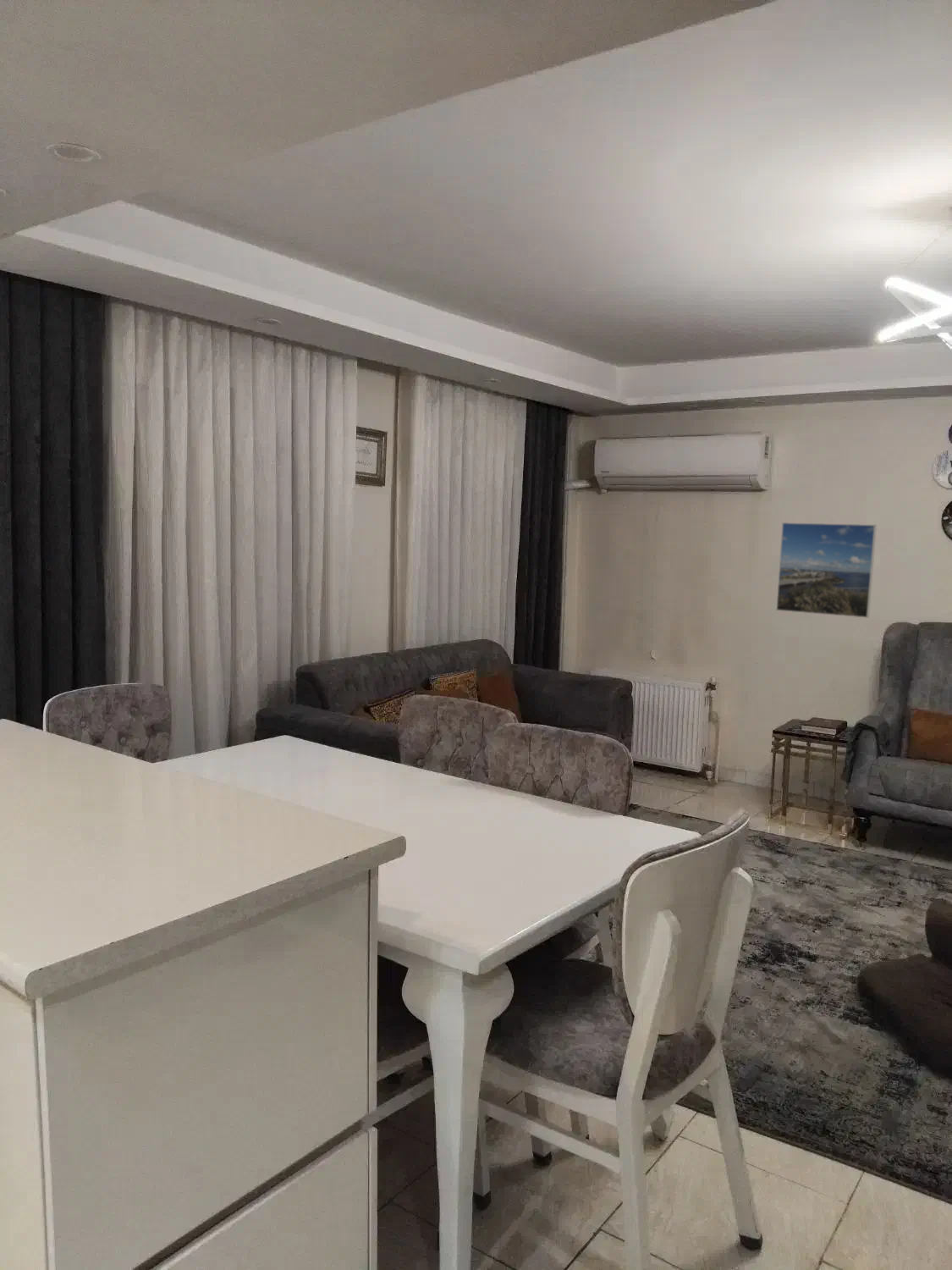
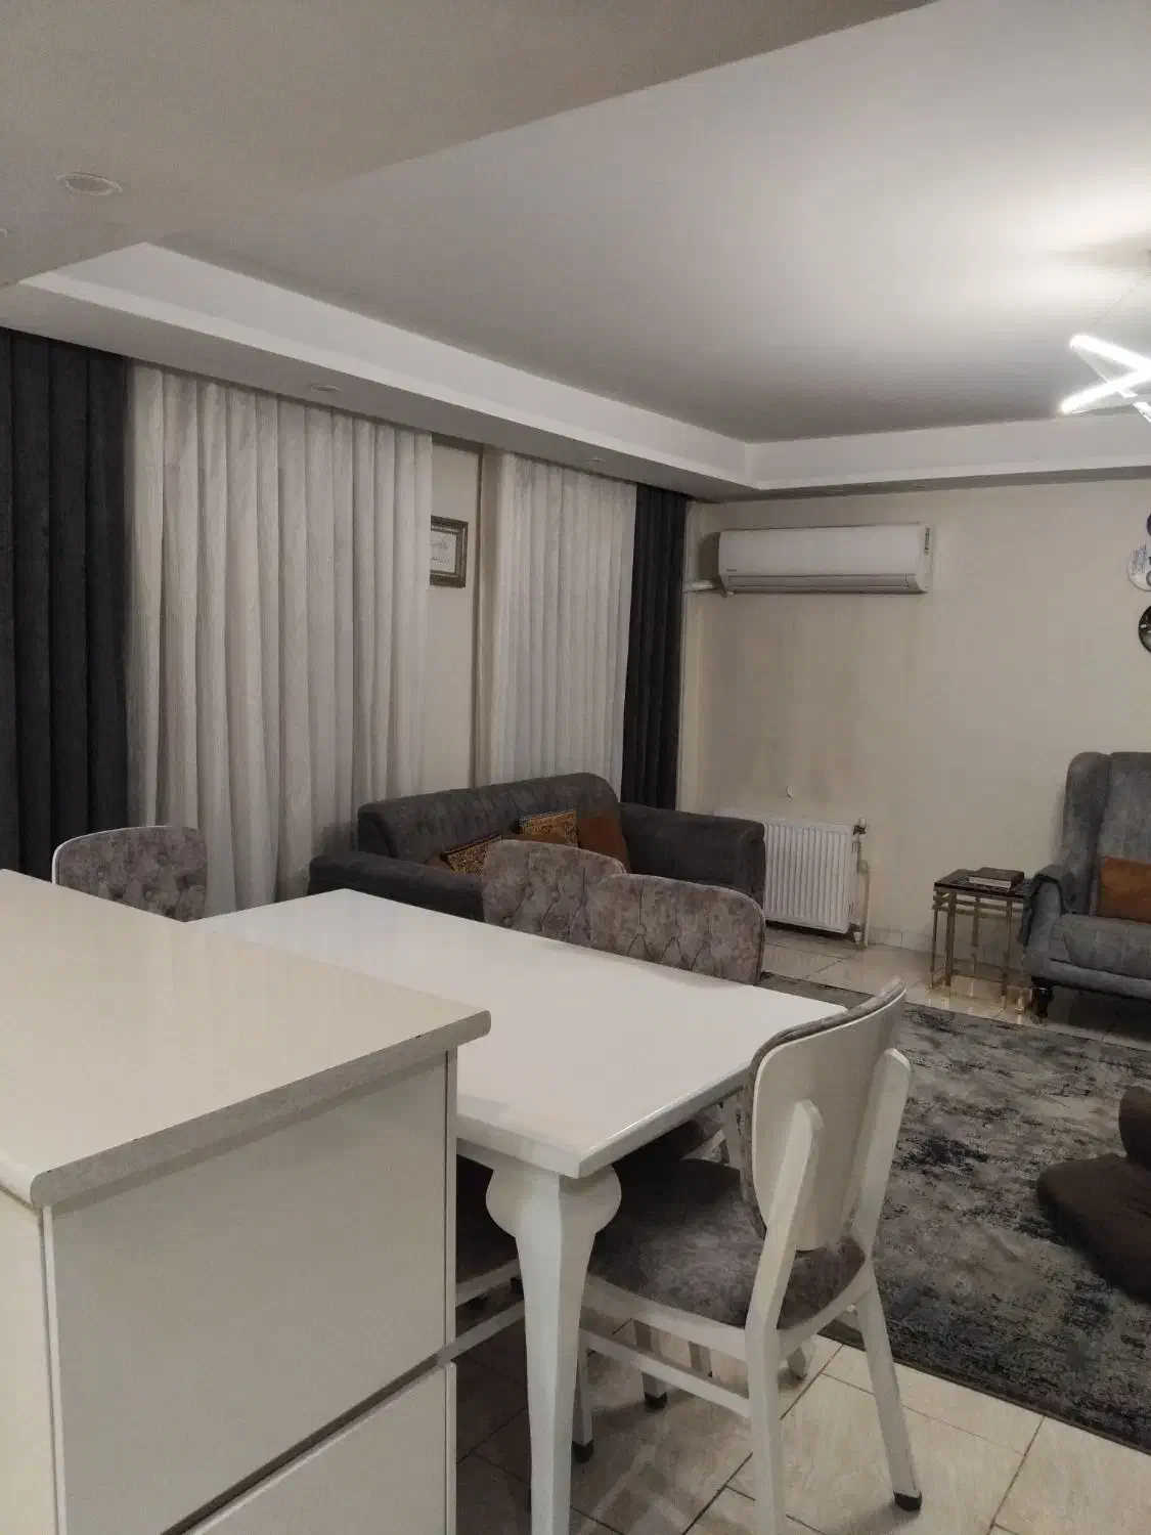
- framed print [775,522,878,619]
